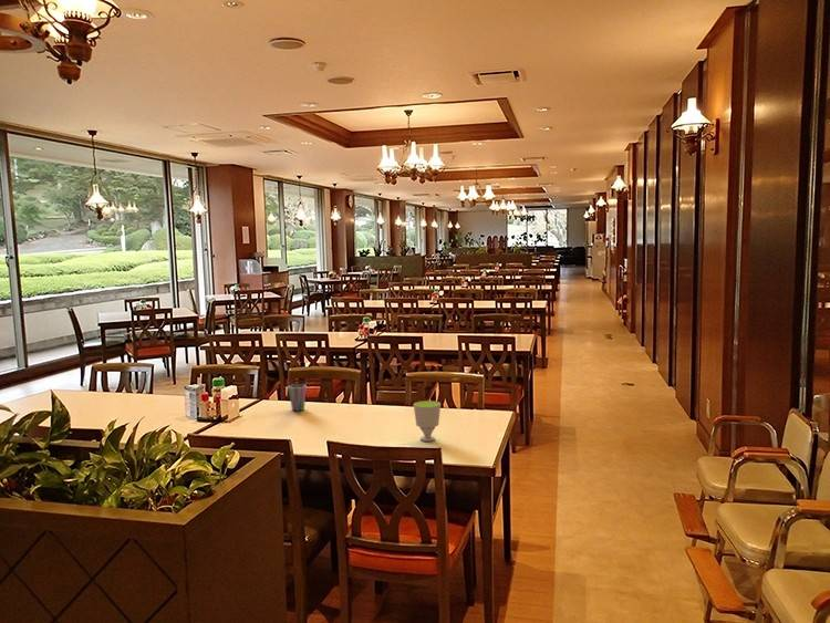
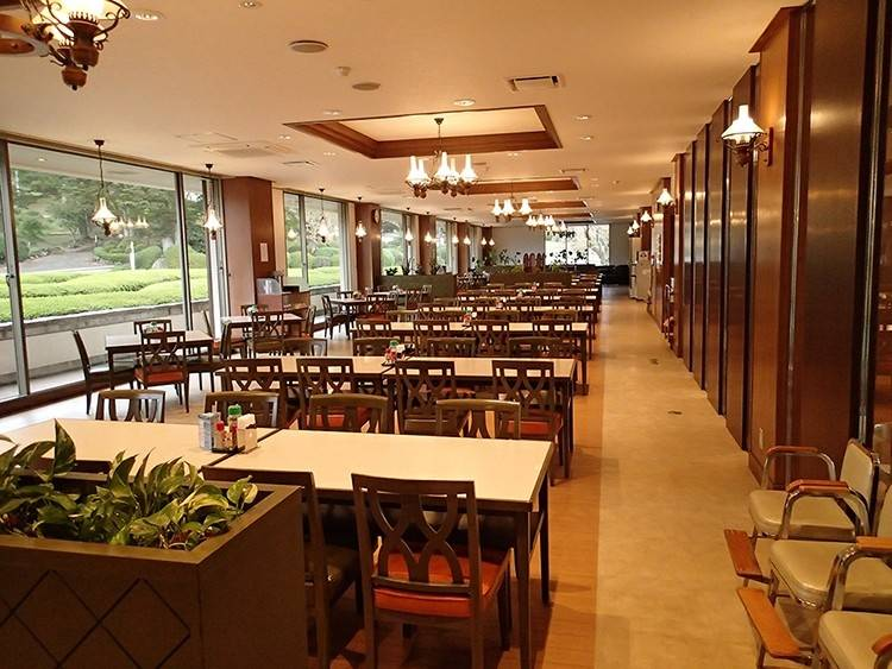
- cup [287,383,308,412]
- cup [413,399,442,443]
